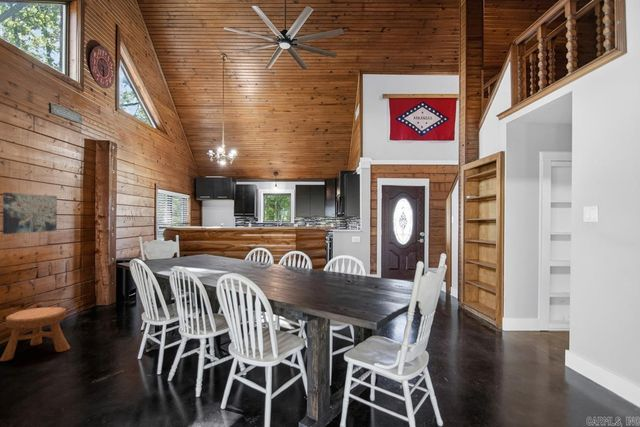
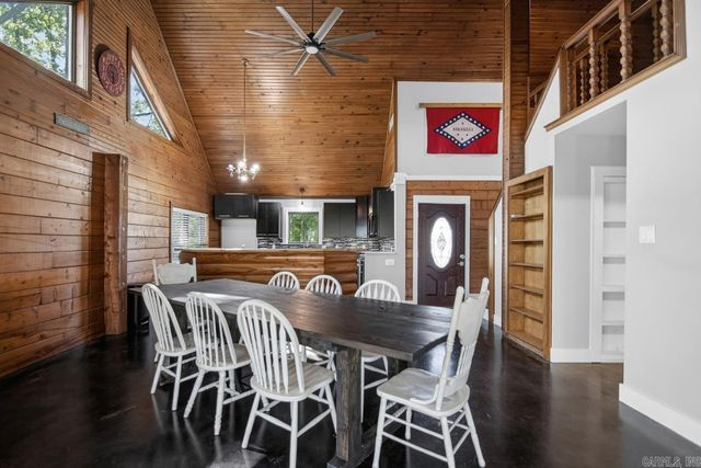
- wall art [2,192,58,235]
- stool [0,306,71,362]
